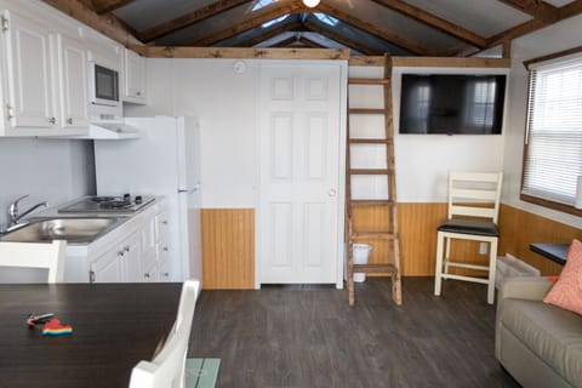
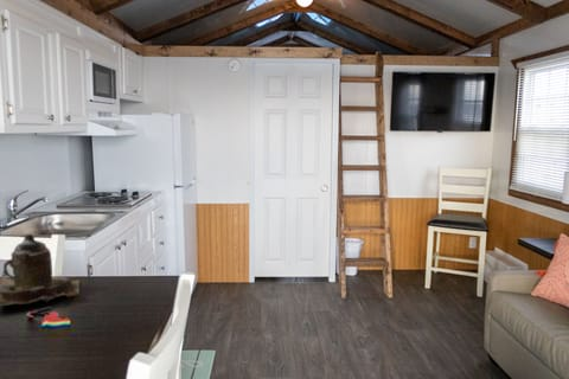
+ teapot [0,233,81,308]
